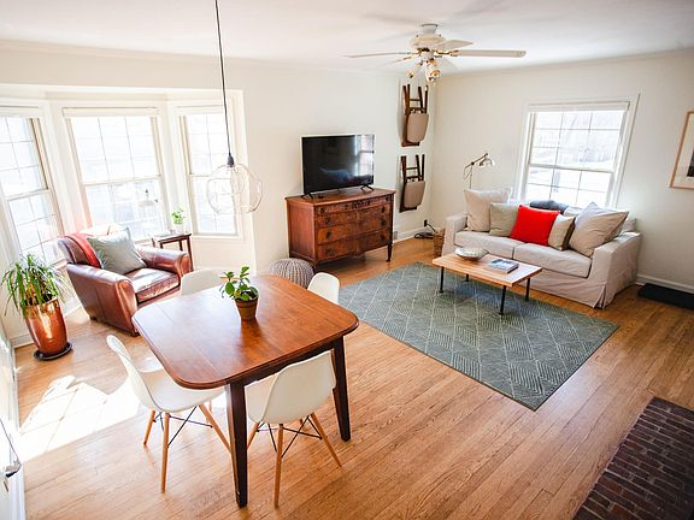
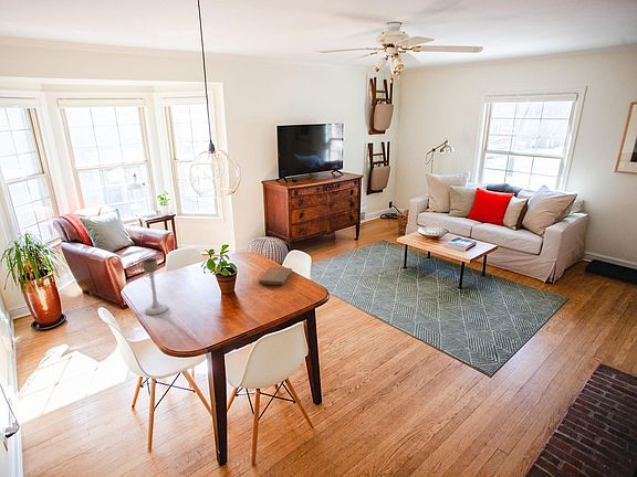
+ candle holder [142,257,169,316]
+ notebook [258,266,293,286]
